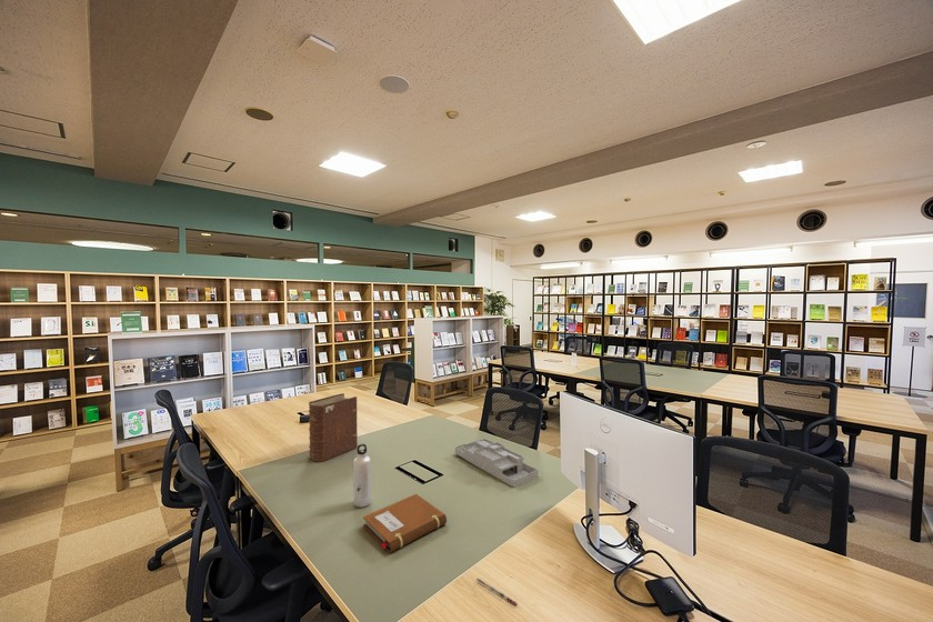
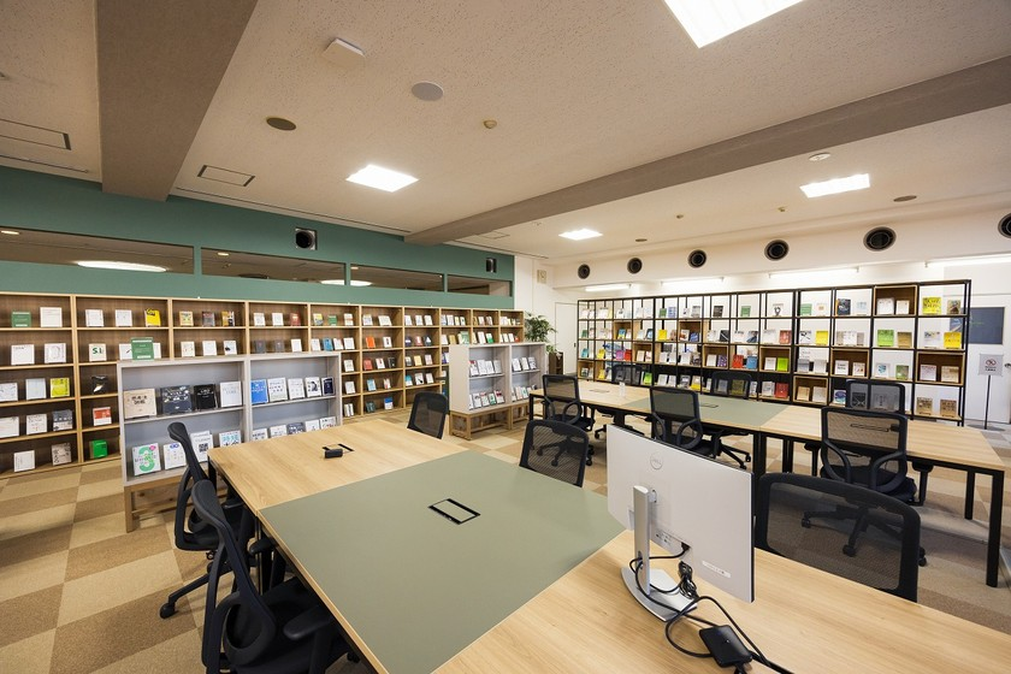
- desk organizer [454,438,539,489]
- notebook [362,493,448,554]
- water bottle [352,443,372,509]
- pen [475,578,518,606]
- book [308,392,359,462]
